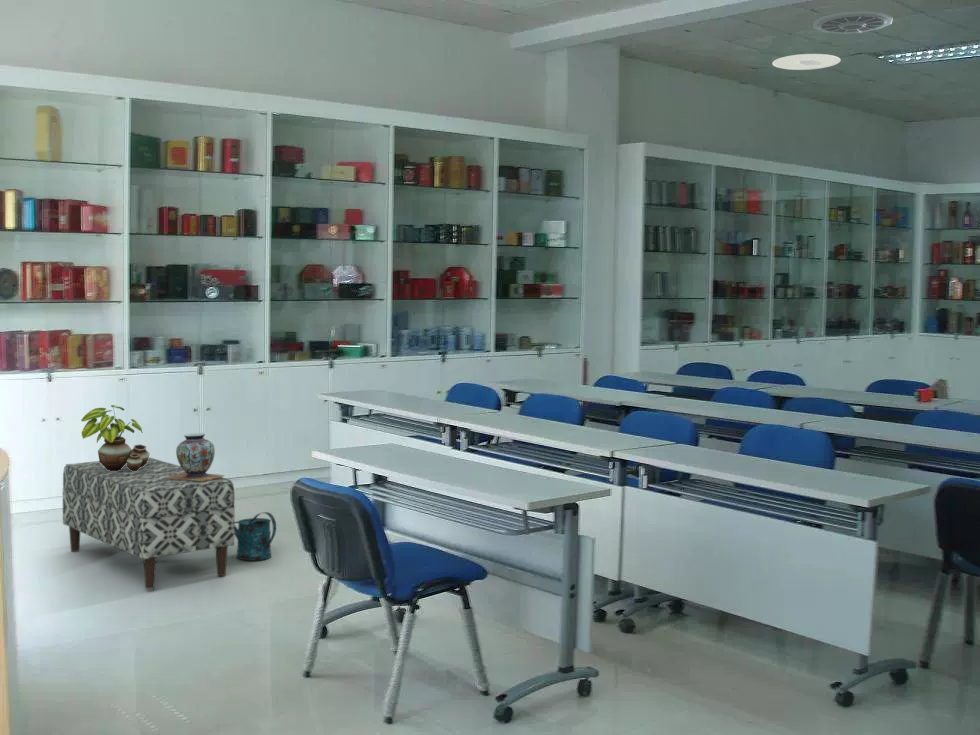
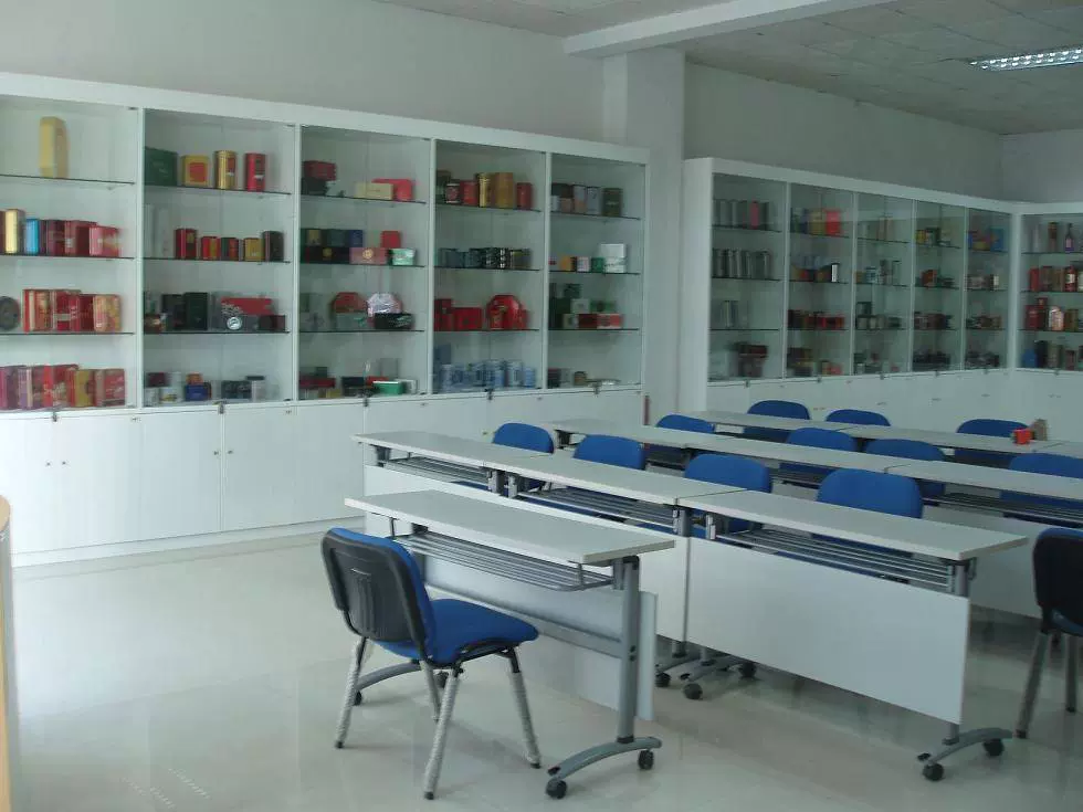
- potted plant [80,404,151,471]
- watering can [234,511,277,562]
- ceiling light [771,53,841,71]
- bench [62,457,236,590]
- decorative vase [167,432,226,481]
- ceiling vent [812,10,894,35]
